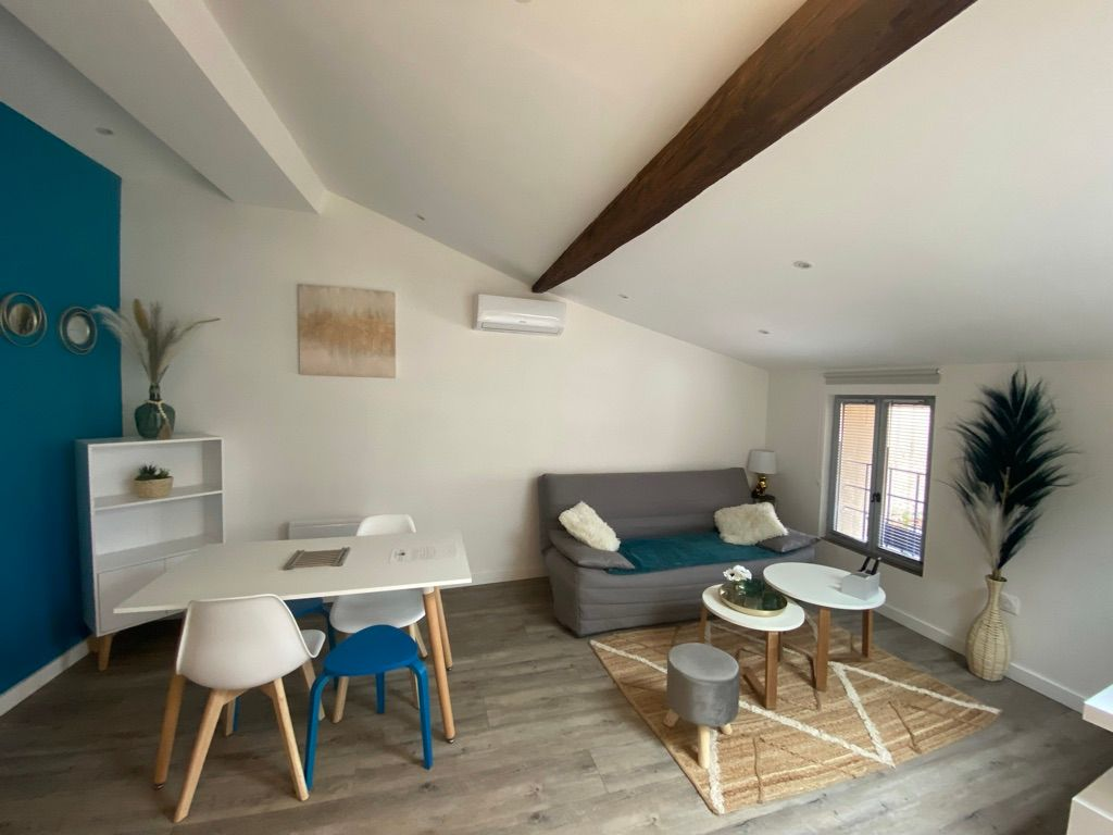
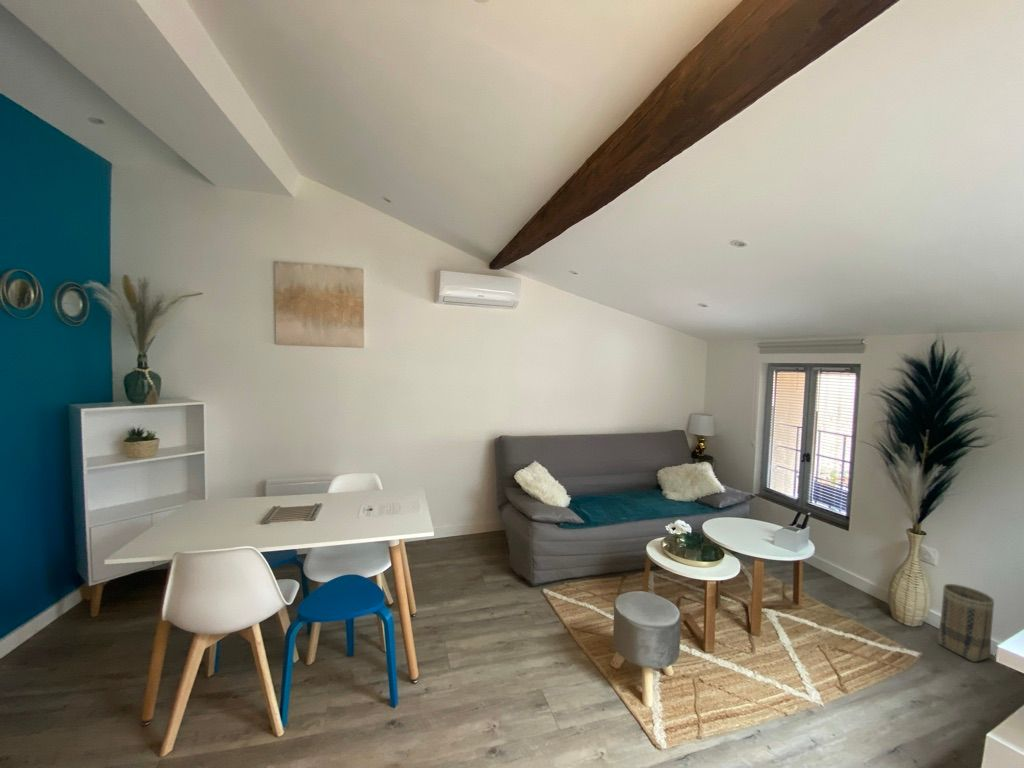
+ basket [937,583,995,663]
